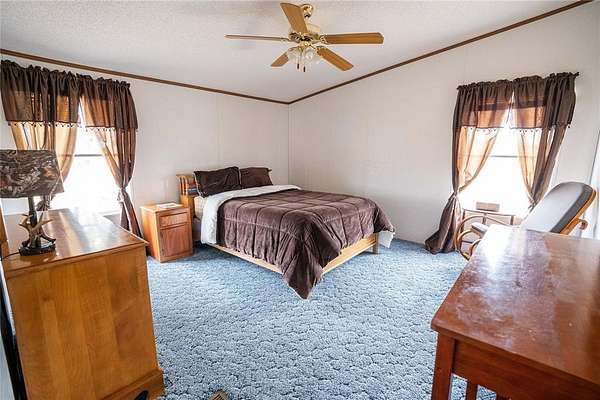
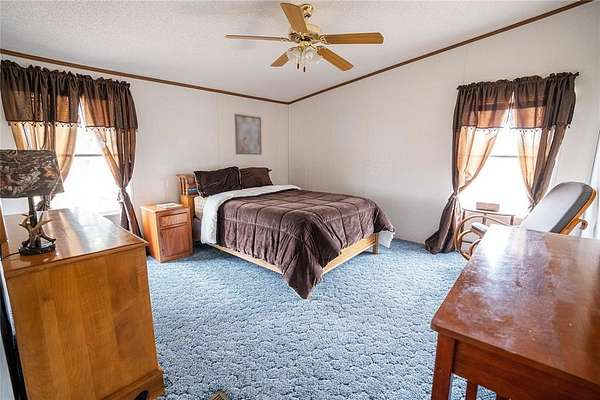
+ wall art [234,113,263,156]
